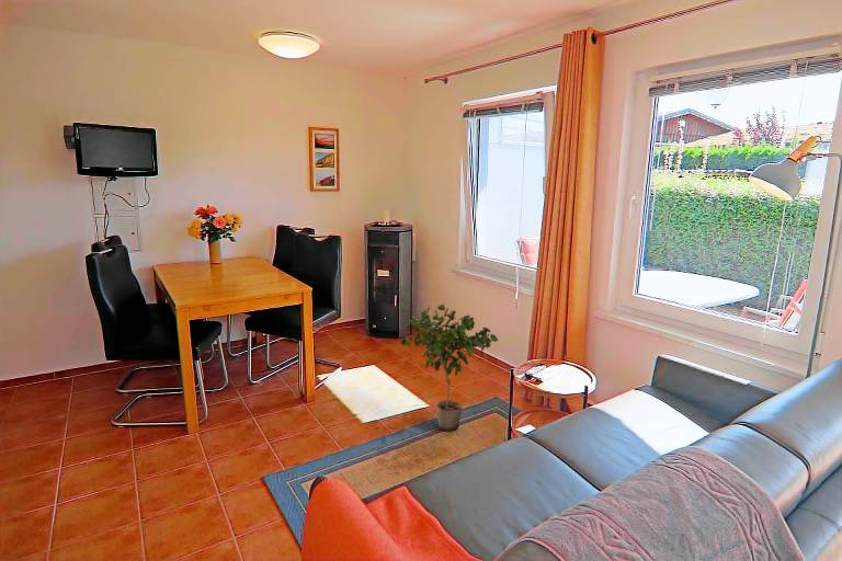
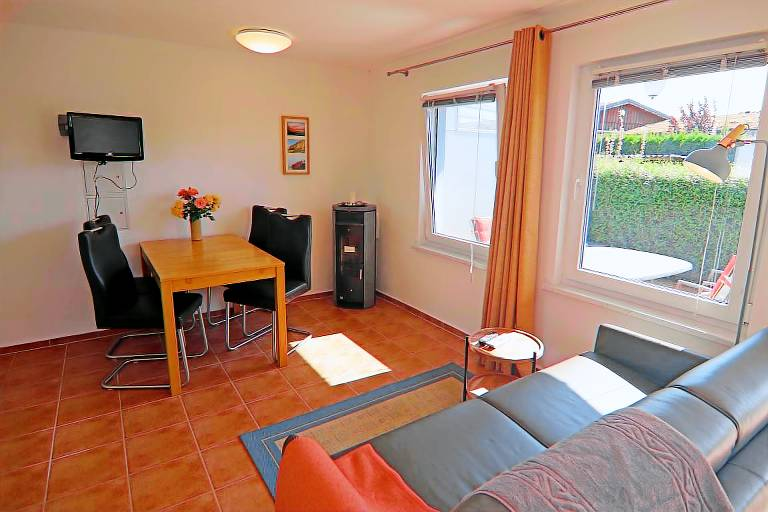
- potted plant [400,304,499,432]
